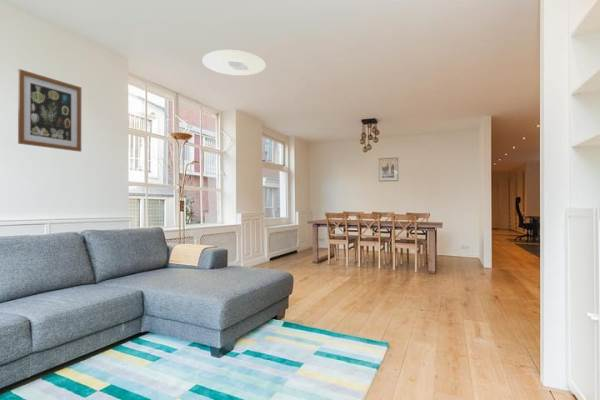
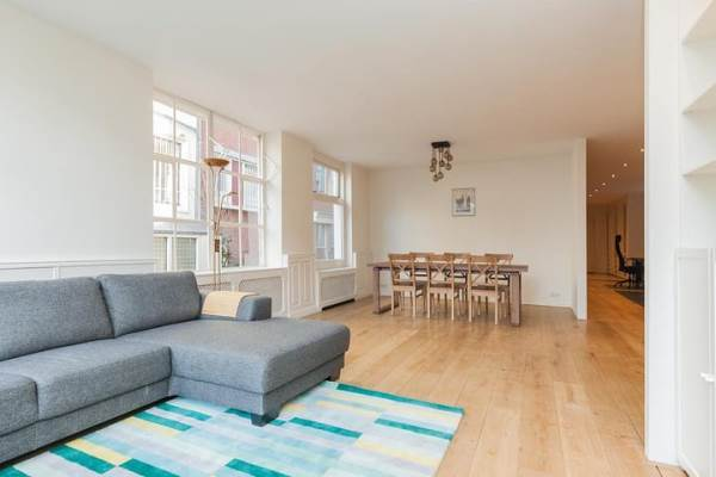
- wall art [17,68,82,153]
- ceiling light [201,49,267,77]
